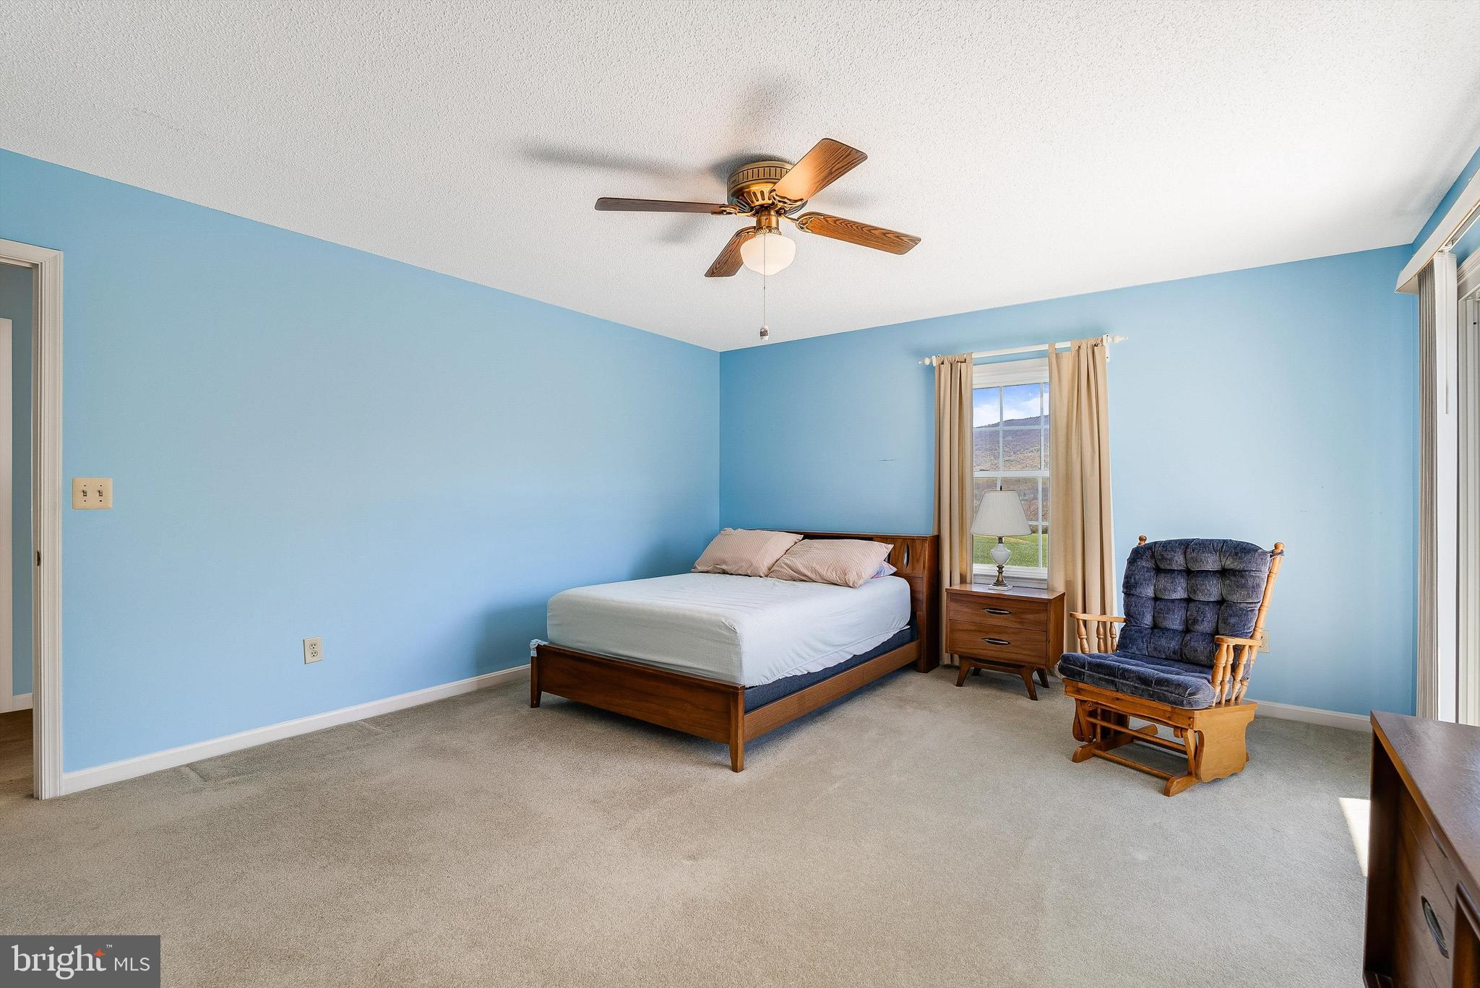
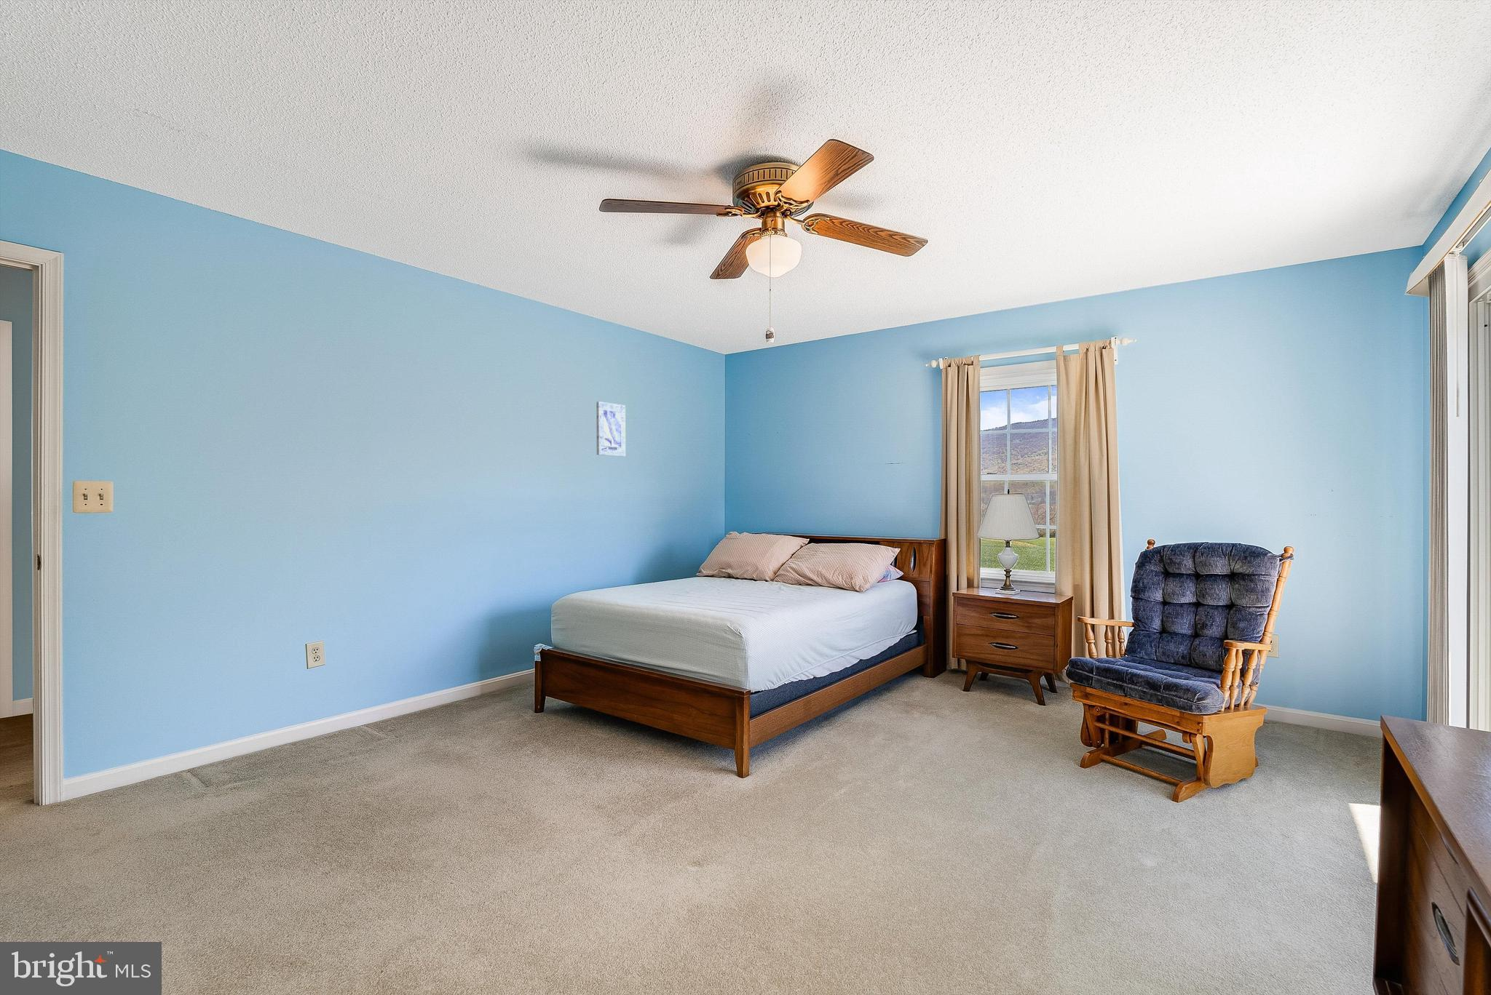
+ wall art [596,401,627,456]
